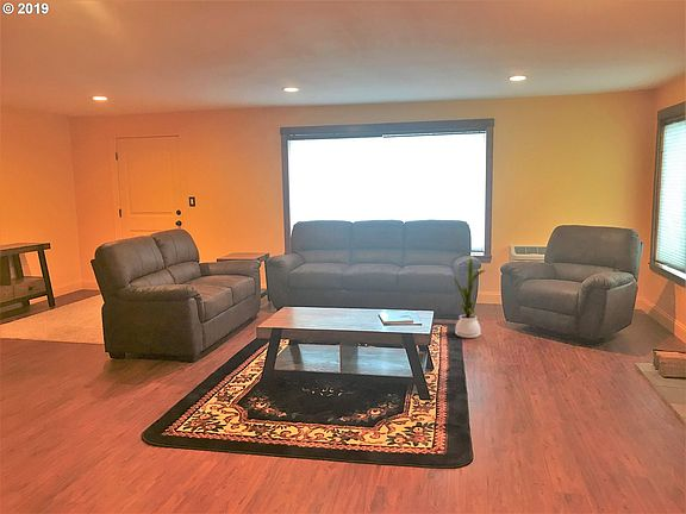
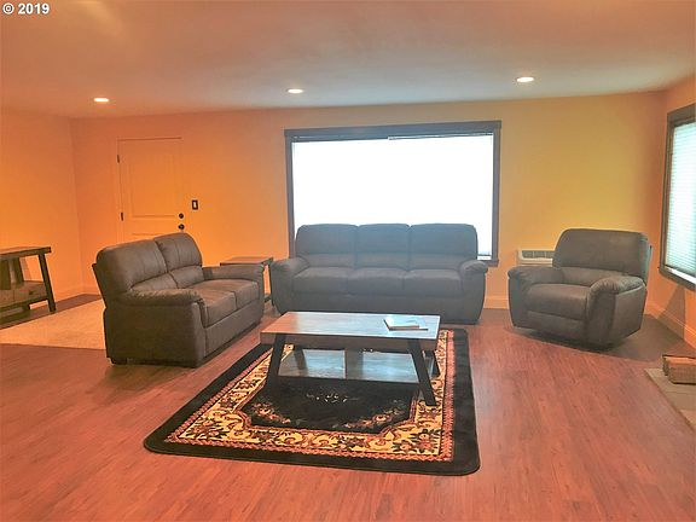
- house plant [450,256,486,339]
